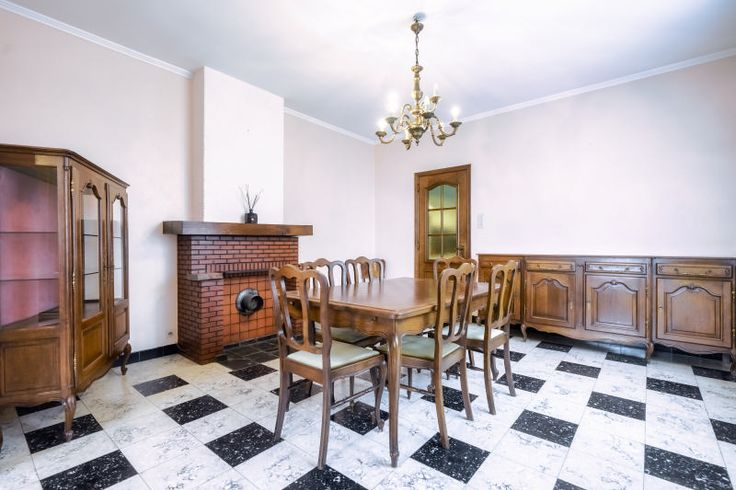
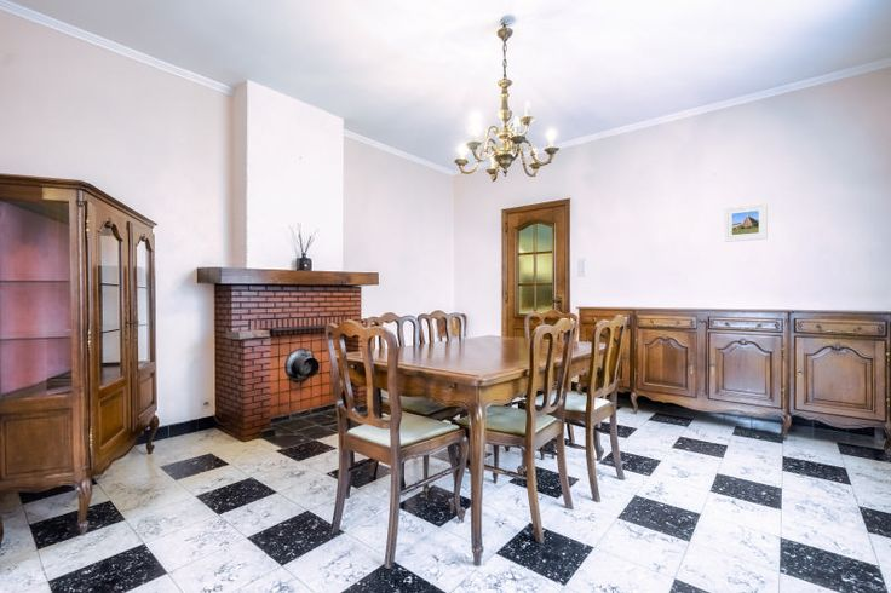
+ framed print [723,202,769,243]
